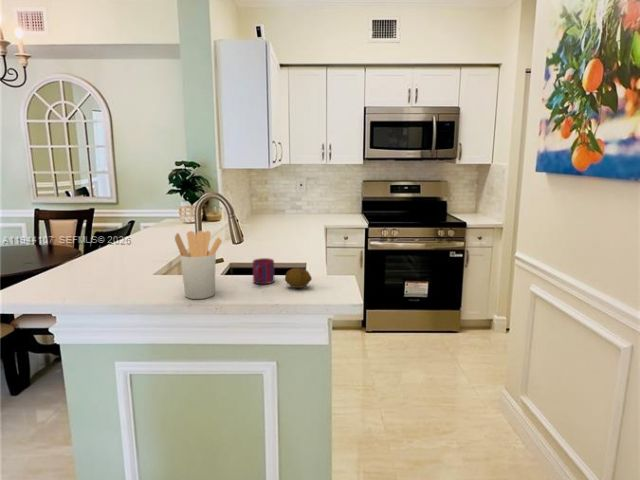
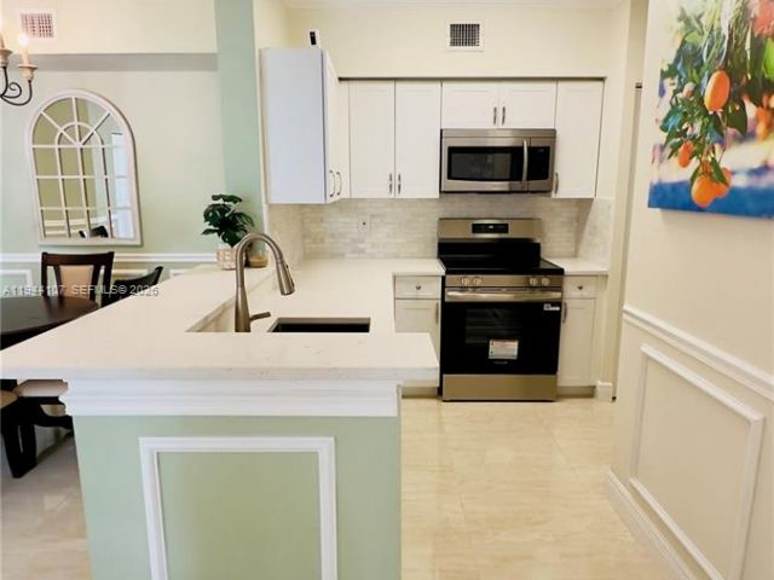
- mug [252,257,275,285]
- utensil holder [174,230,223,300]
- fruit [284,267,313,289]
